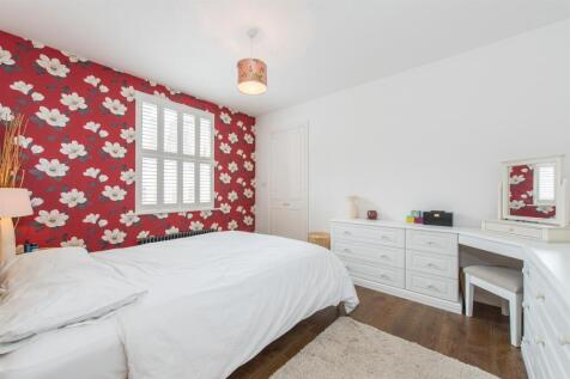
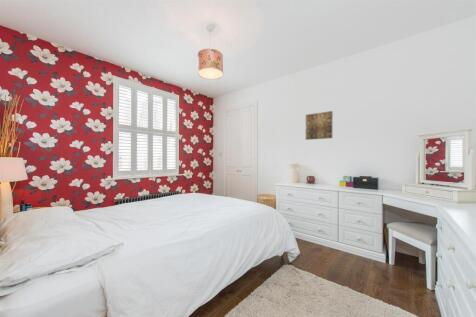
+ wall art [305,110,334,141]
